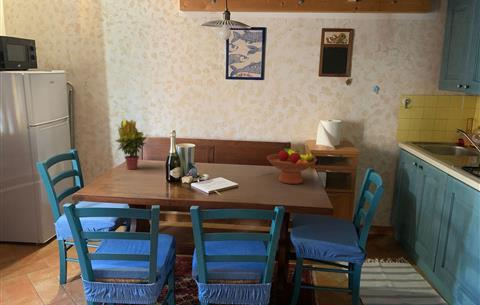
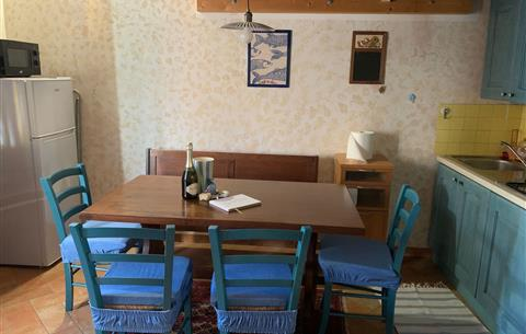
- fruit bowl [266,145,318,185]
- potted plant [115,118,147,170]
